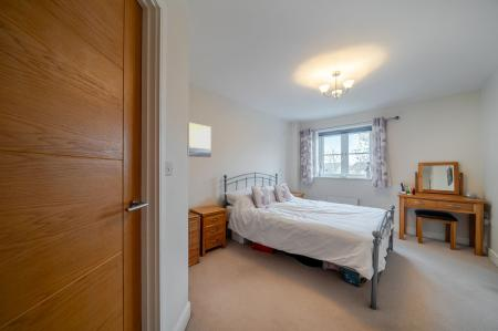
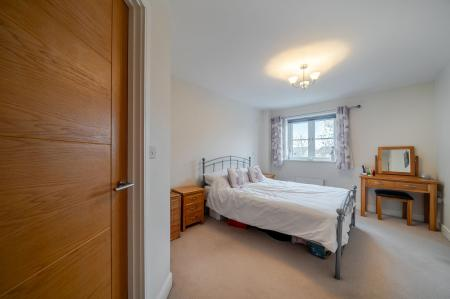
- wall art [188,122,212,158]
